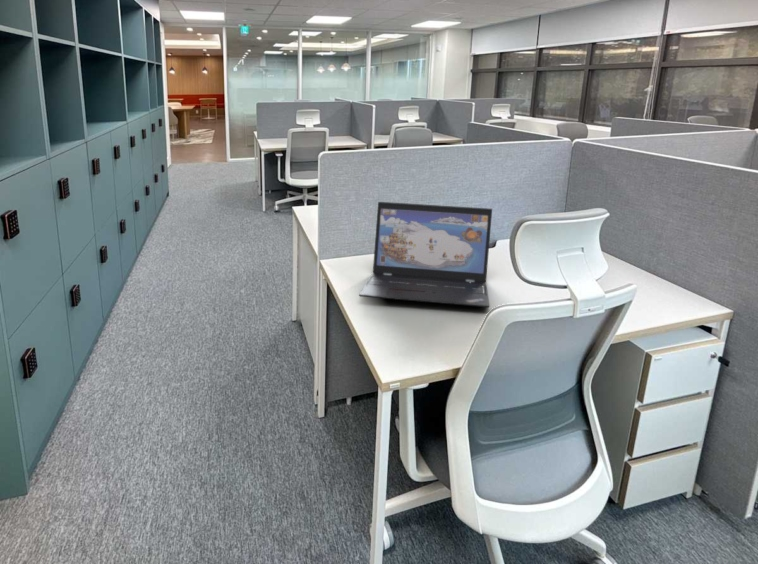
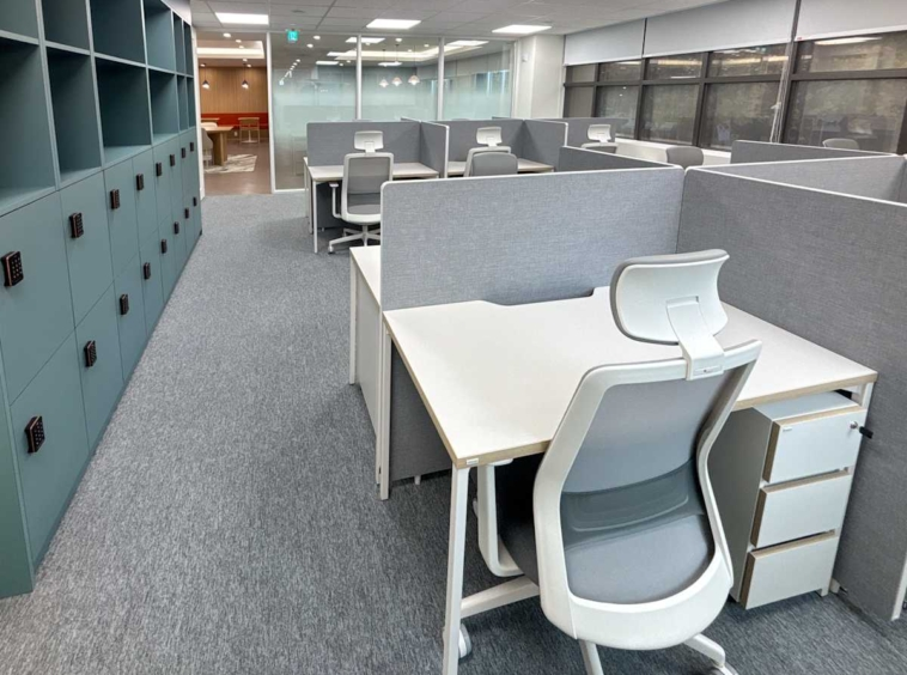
- laptop [358,201,493,308]
